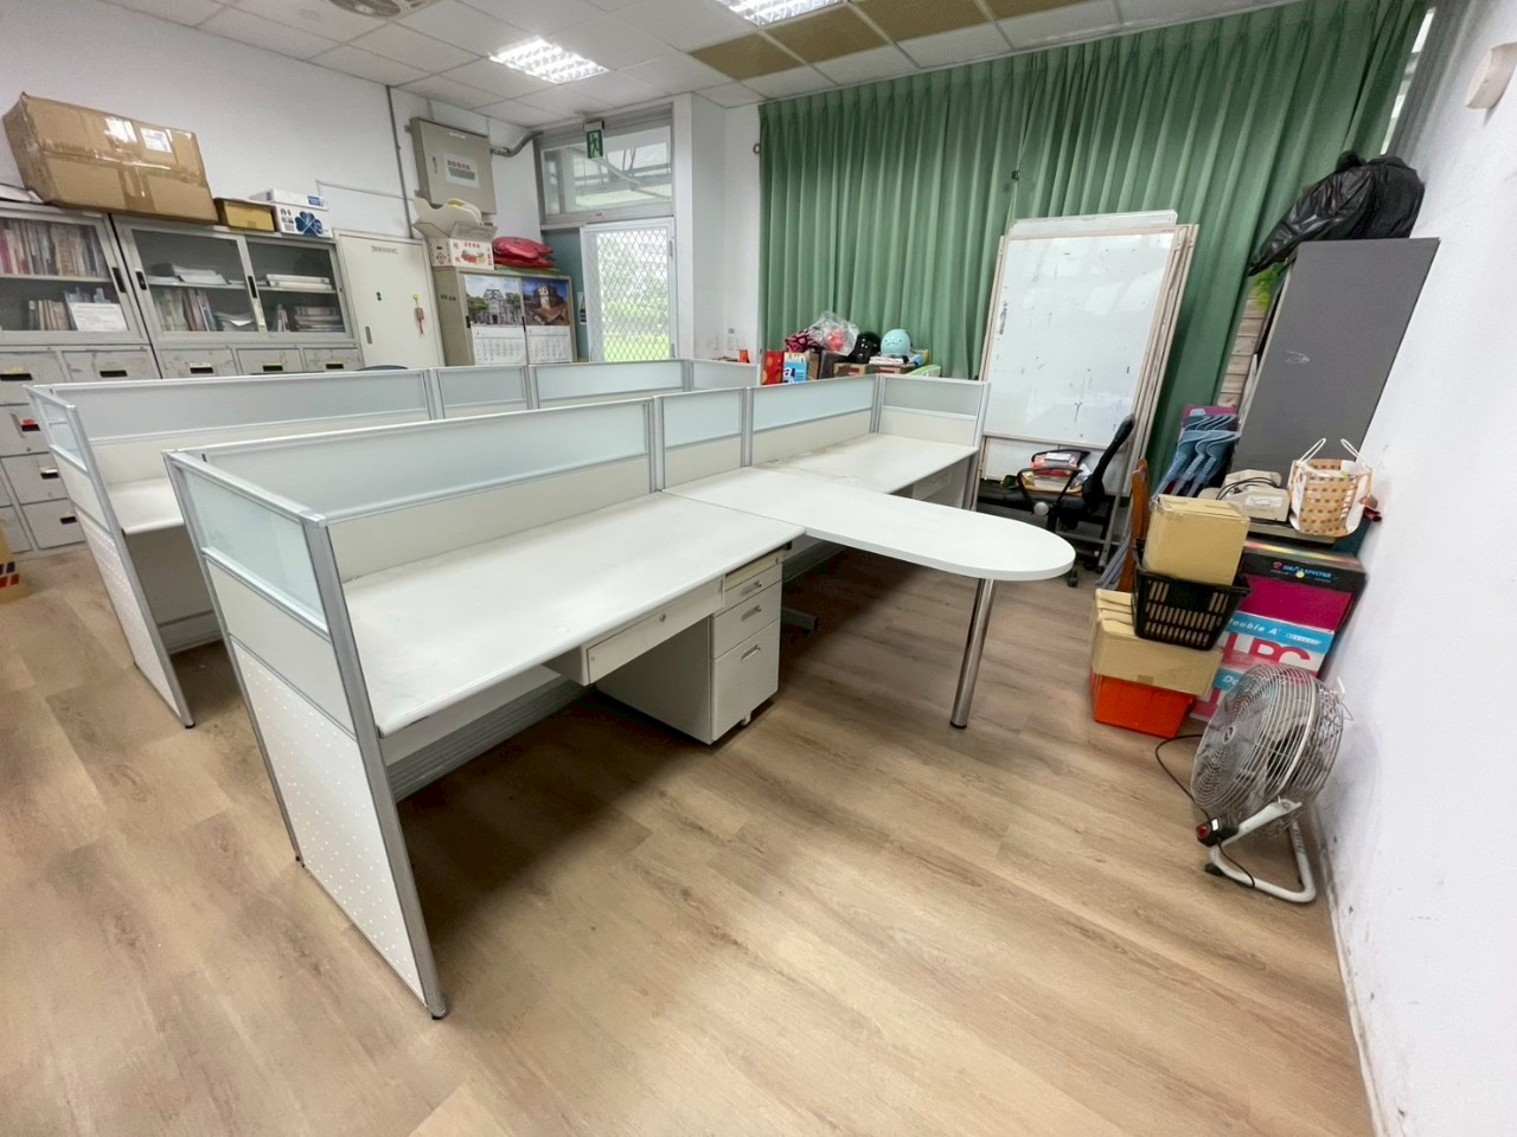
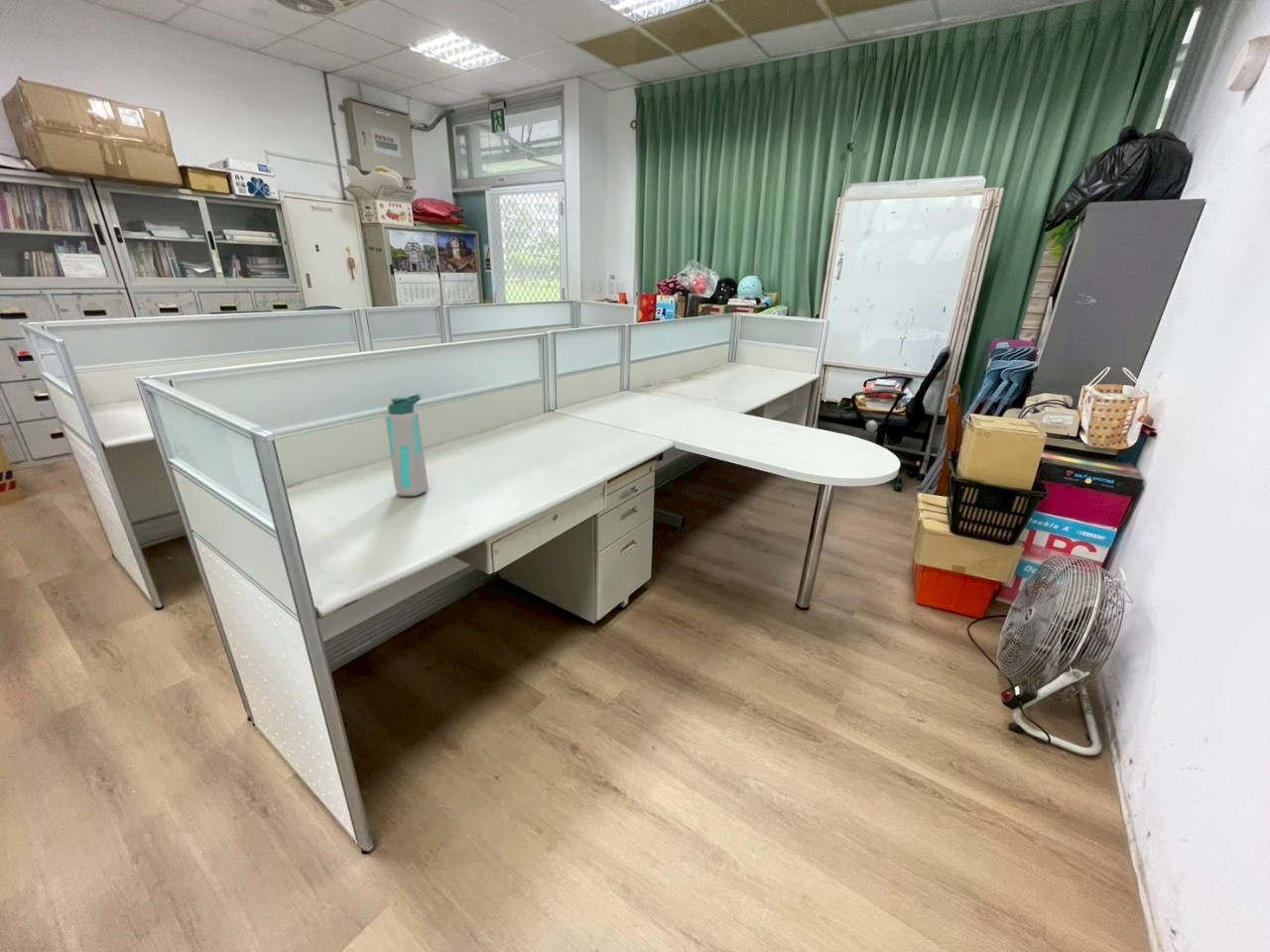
+ water bottle [384,393,430,497]
